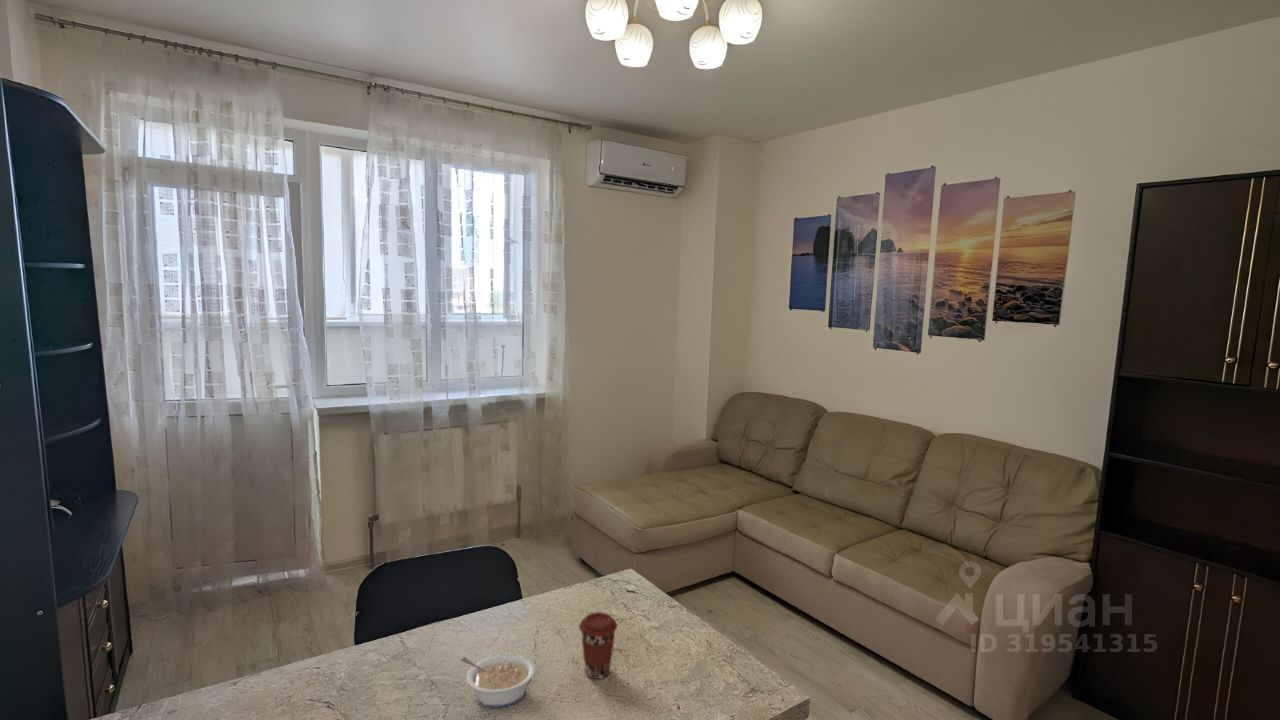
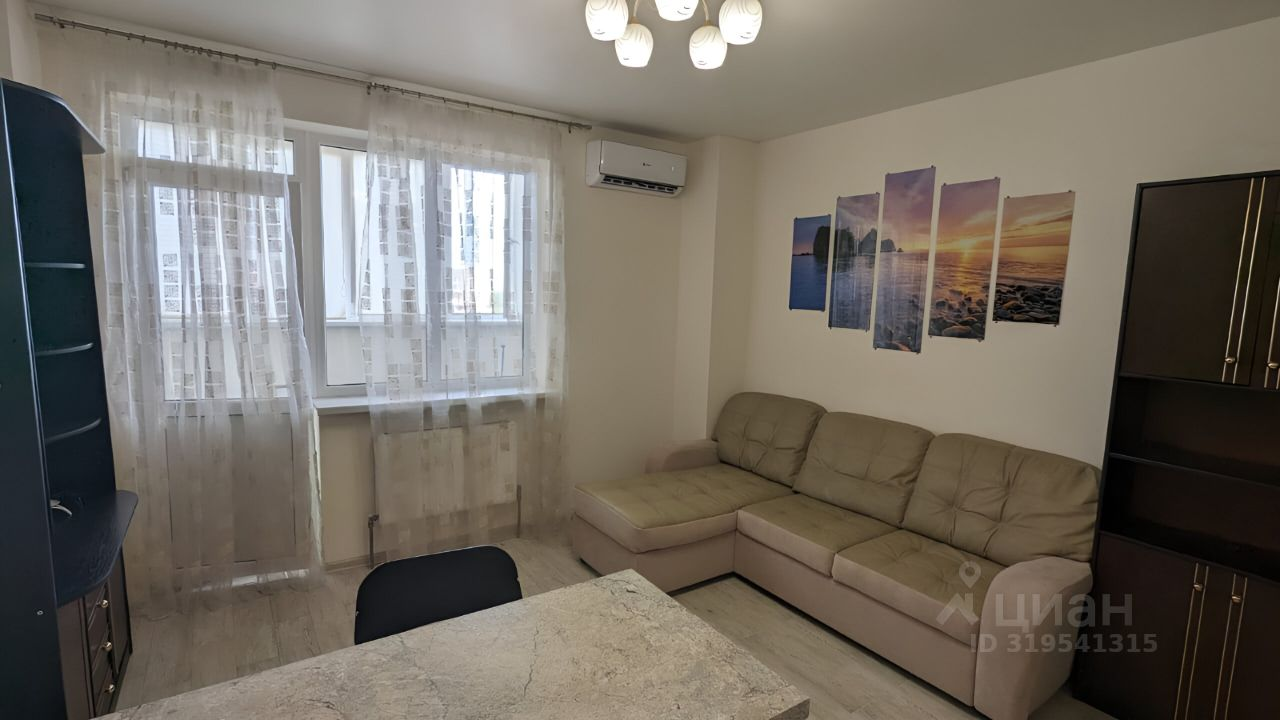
- coffee cup [578,611,618,680]
- legume [460,653,536,708]
